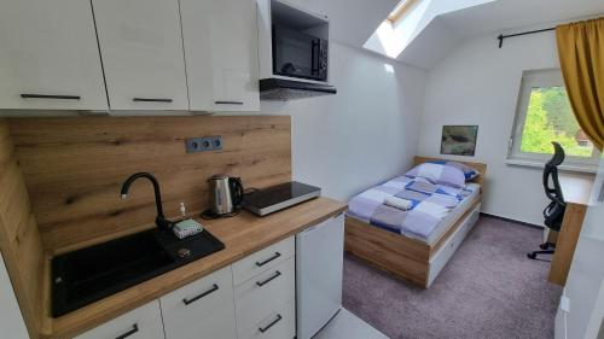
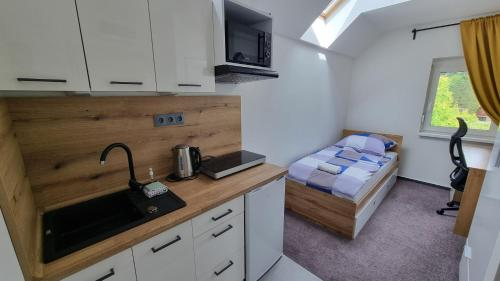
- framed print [439,124,480,158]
